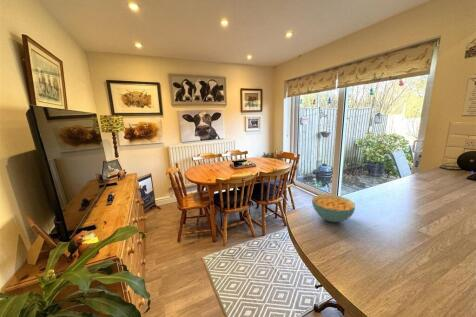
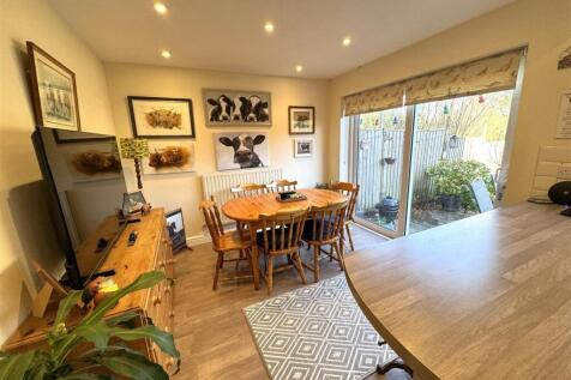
- cereal bowl [311,193,356,223]
